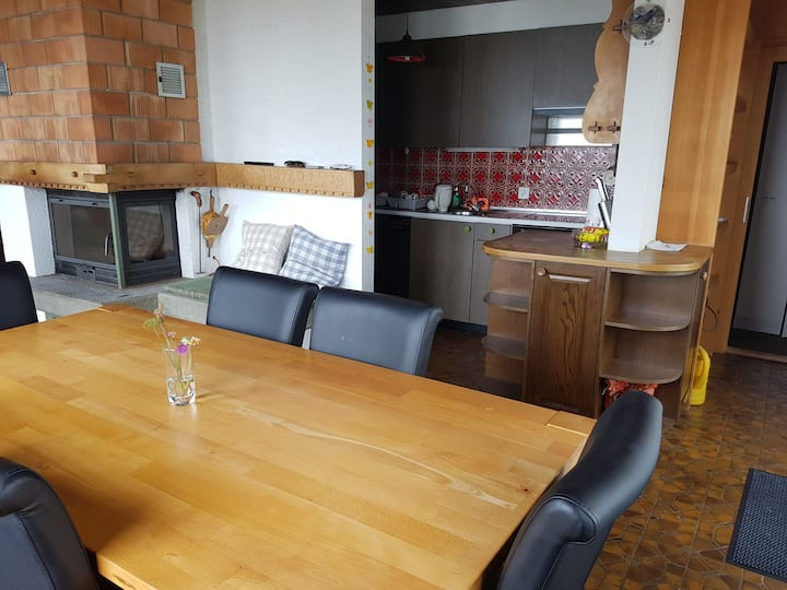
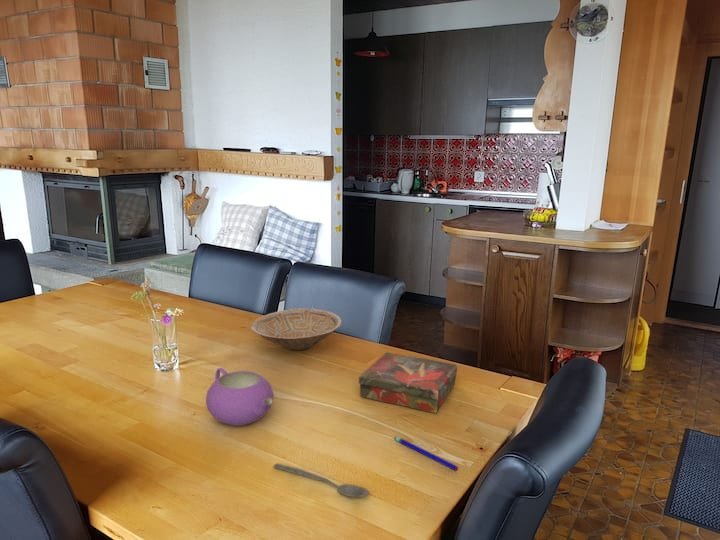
+ book [358,351,458,414]
+ teapot [205,367,275,427]
+ spoon [272,463,371,498]
+ bowl [249,307,342,351]
+ pen [394,435,459,472]
